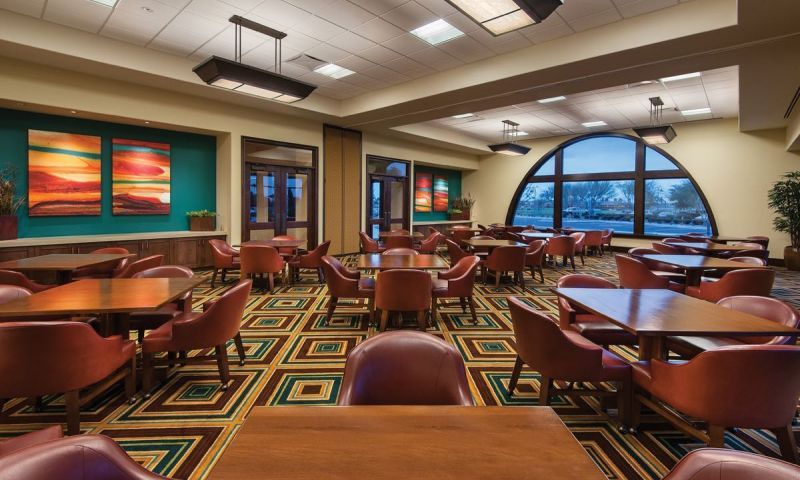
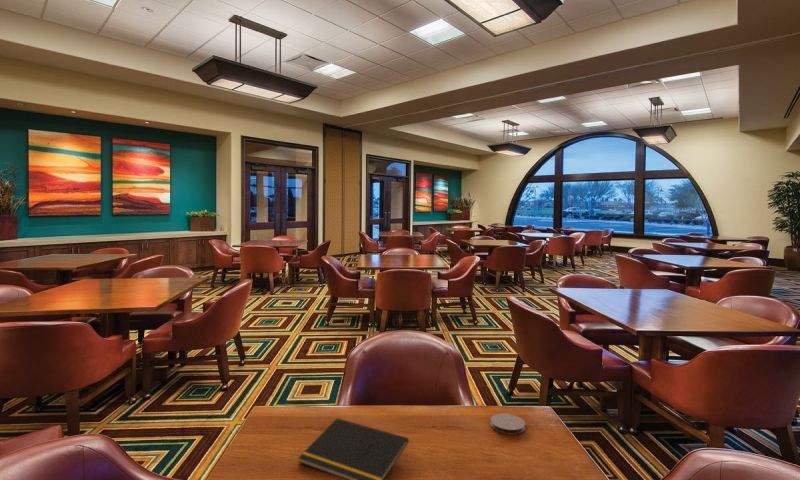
+ notepad [297,417,410,480]
+ coaster [490,413,526,436]
